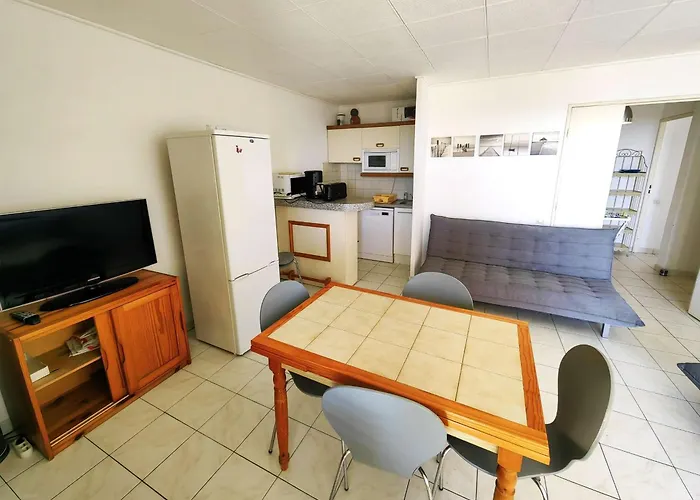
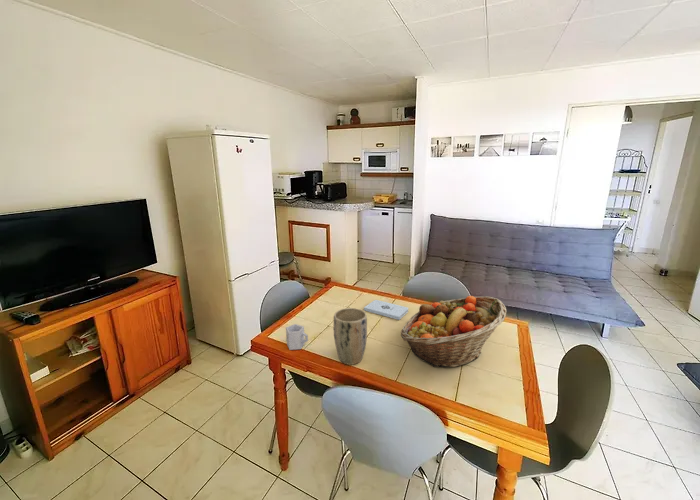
+ notepad [363,299,409,321]
+ plant pot [332,307,368,366]
+ cup [285,323,309,351]
+ fruit basket [400,295,507,368]
